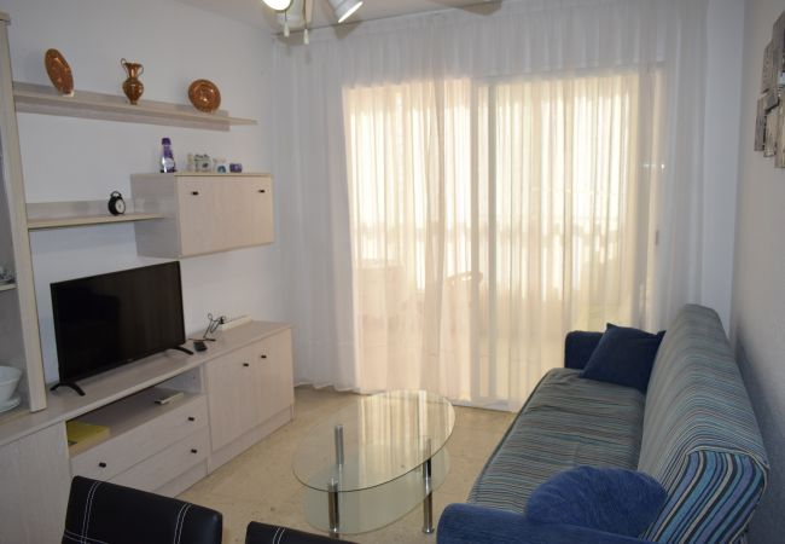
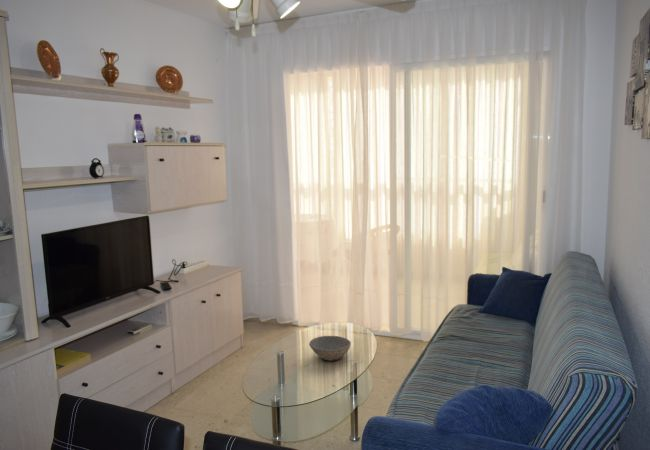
+ bowl [308,335,352,362]
